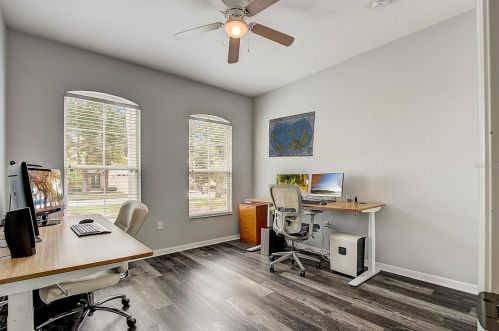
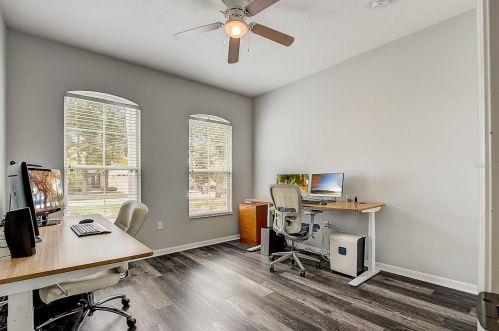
- world map [268,110,316,158]
